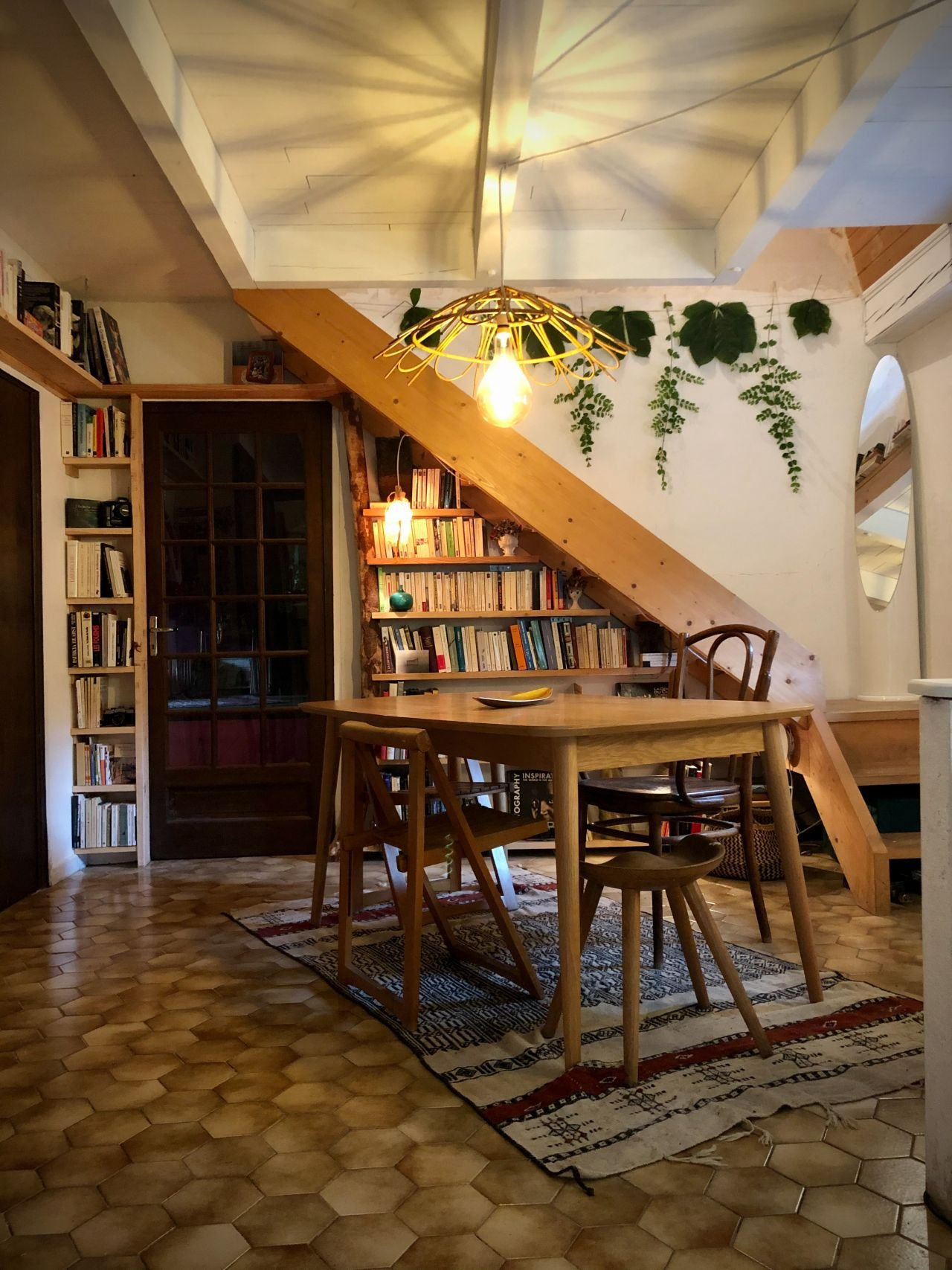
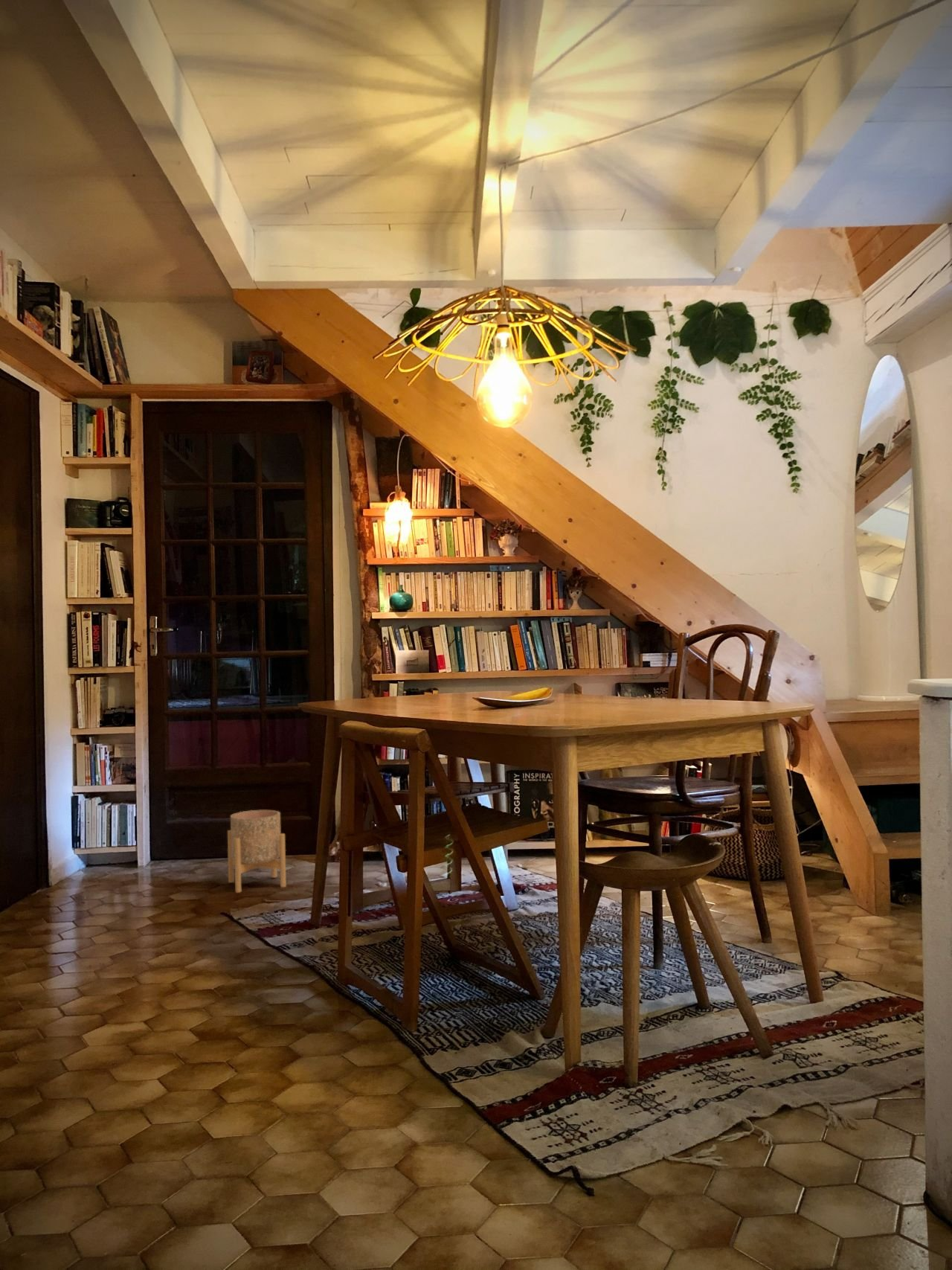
+ planter [227,809,287,894]
